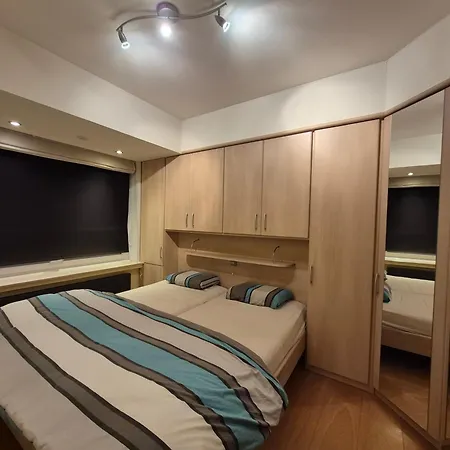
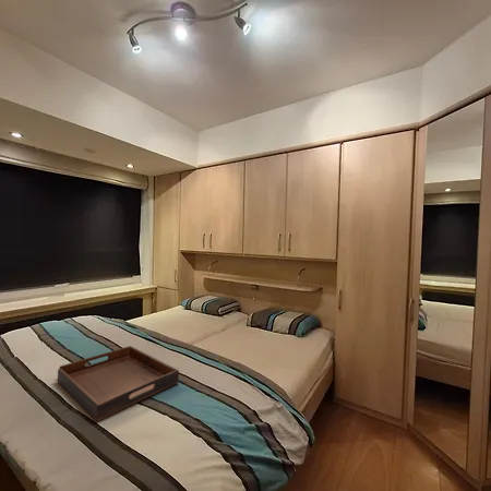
+ serving tray [57,345,180,422]
